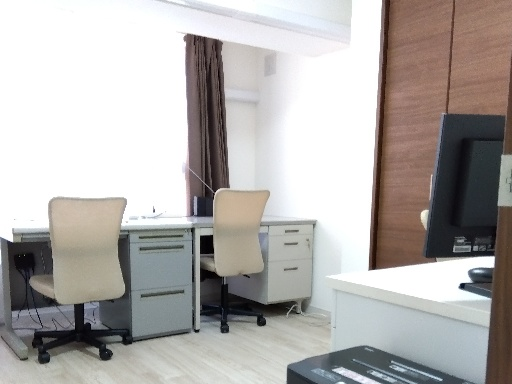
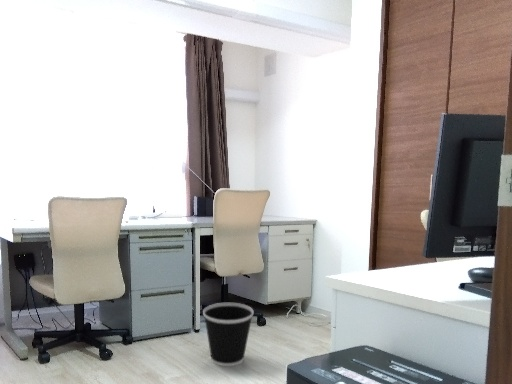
+ wastebasket [202,302,255,367]
